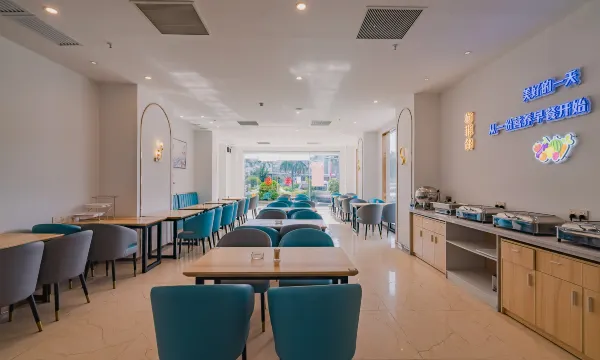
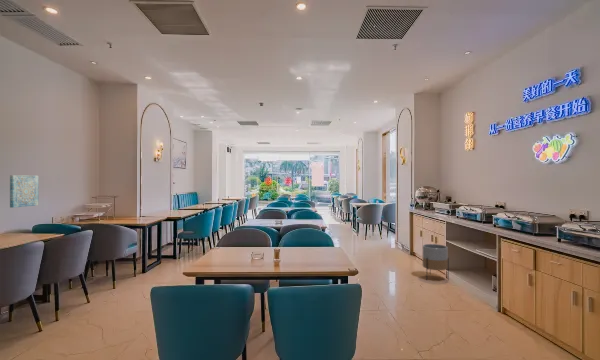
+ wall art [9,174,40,209]
+ planter [422,243,450,281]
